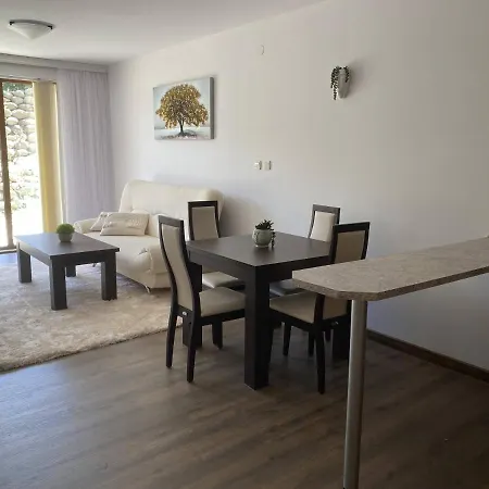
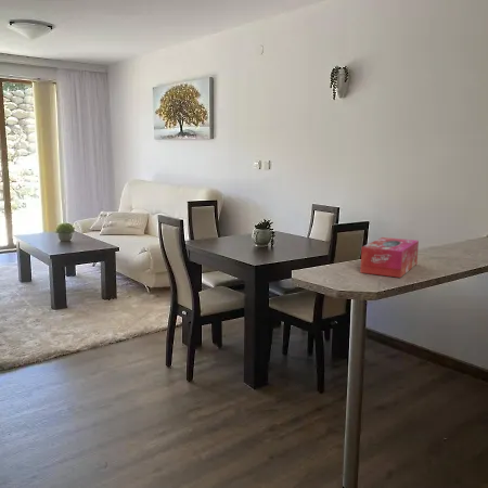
+ tissue box [359,236,420,279]
